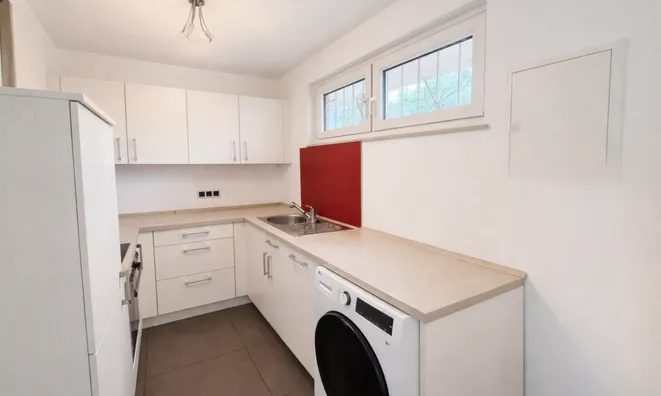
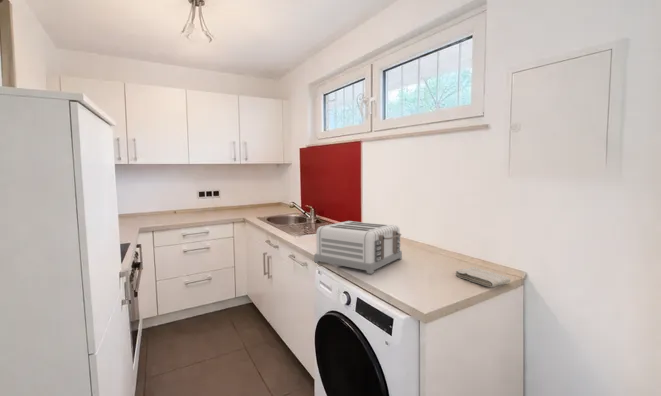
+ toaster [313,220,403,275]
+ washcloth [454,266,512,288]
